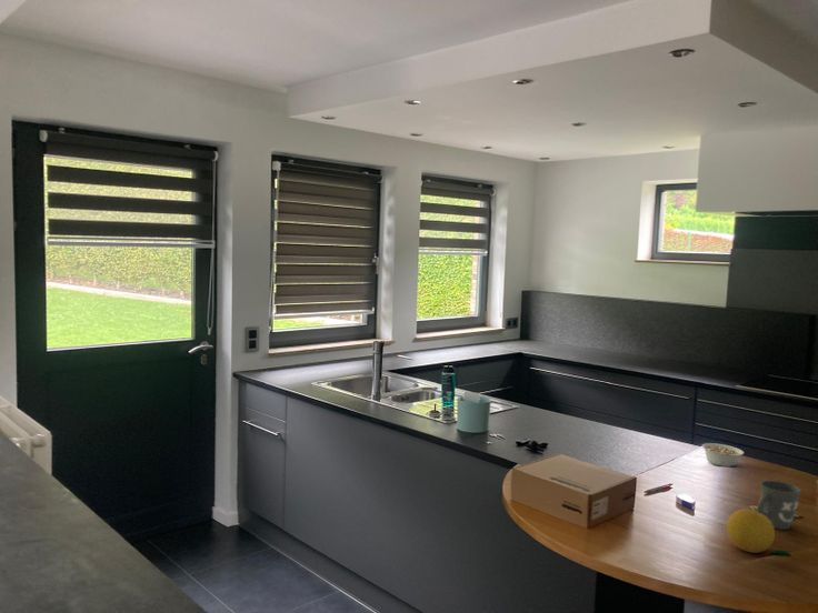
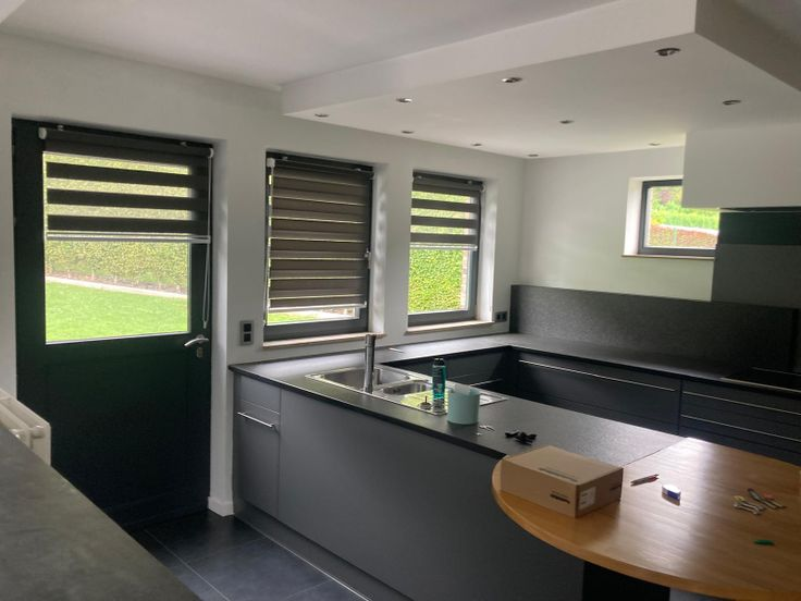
- fruit [726,508,776,554]
- mug [757,479,801,531]
- legume [701,442,745,468]
